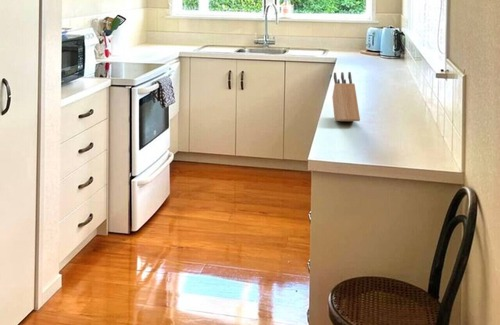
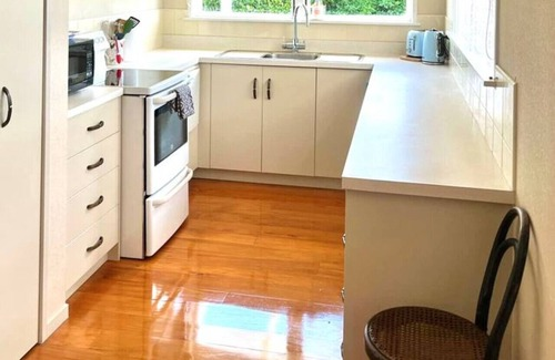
- knife block [331,71,361,122]
